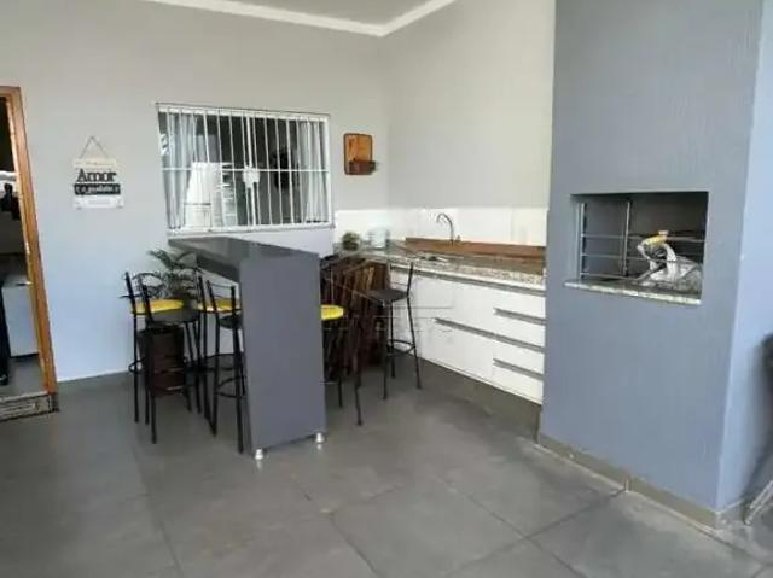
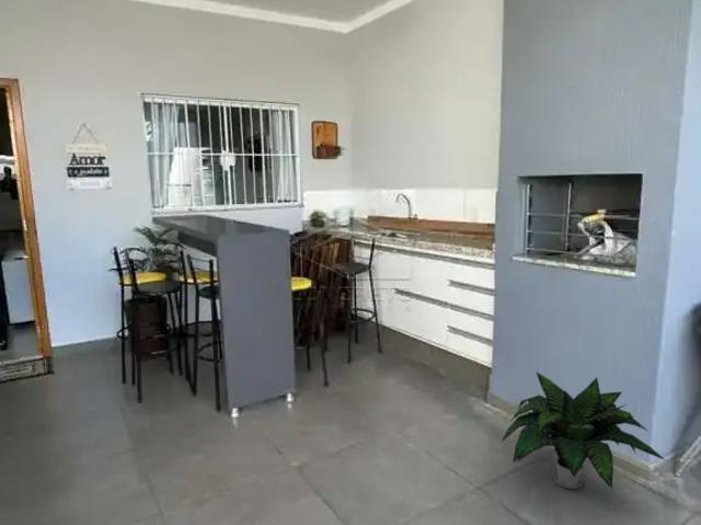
+ potted plant [501,370,667,490]
